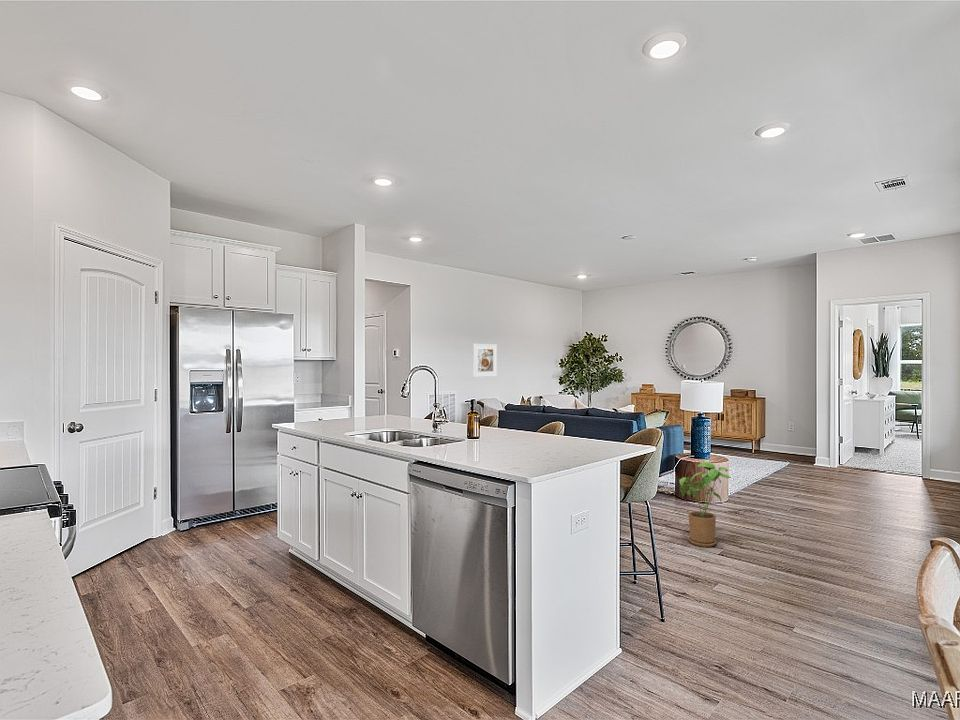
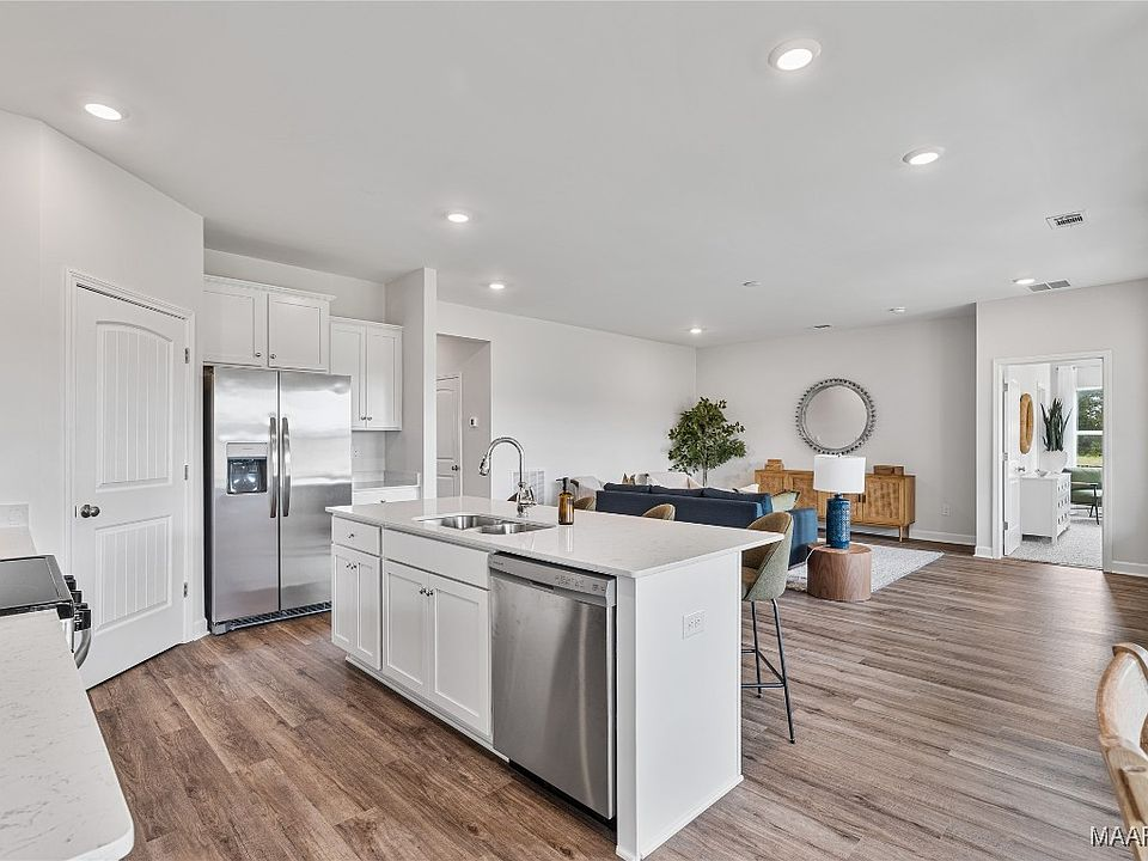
- house plant [679,461,732,548]
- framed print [472,343,498,378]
